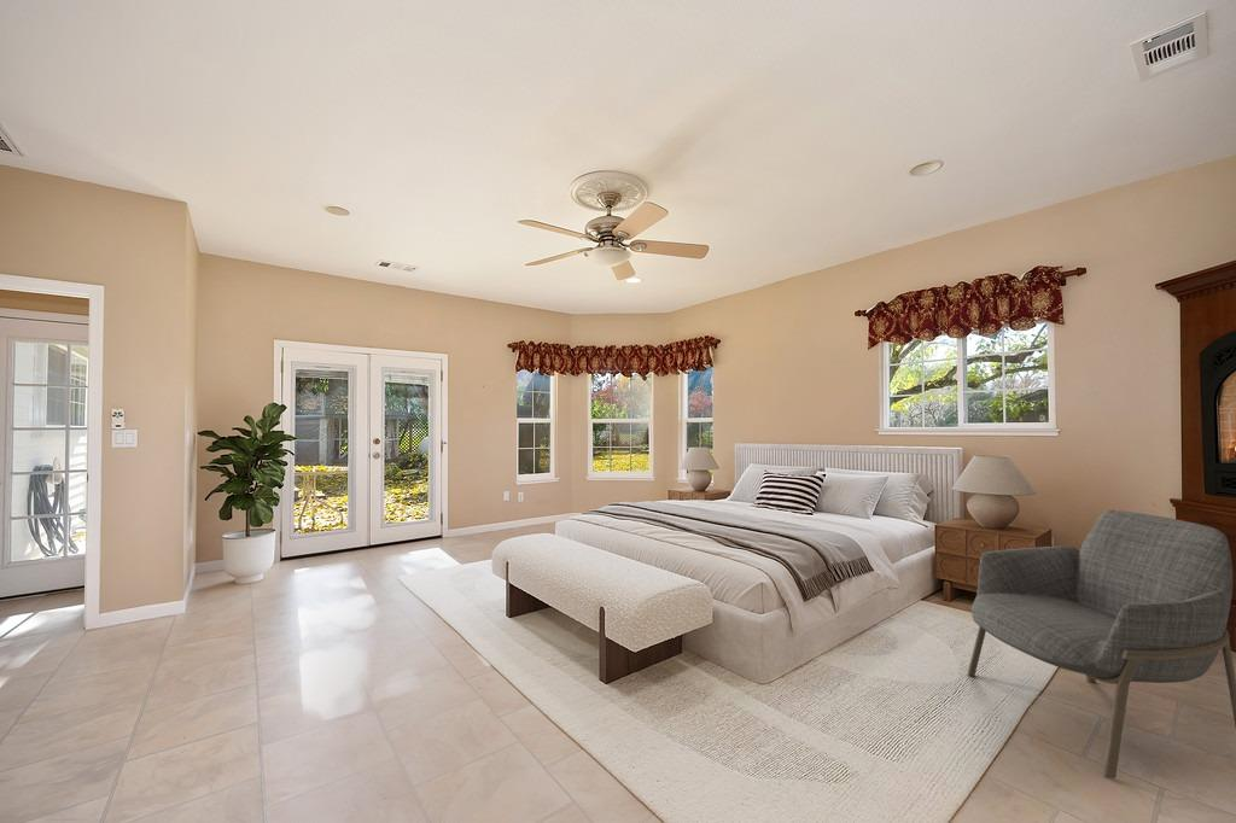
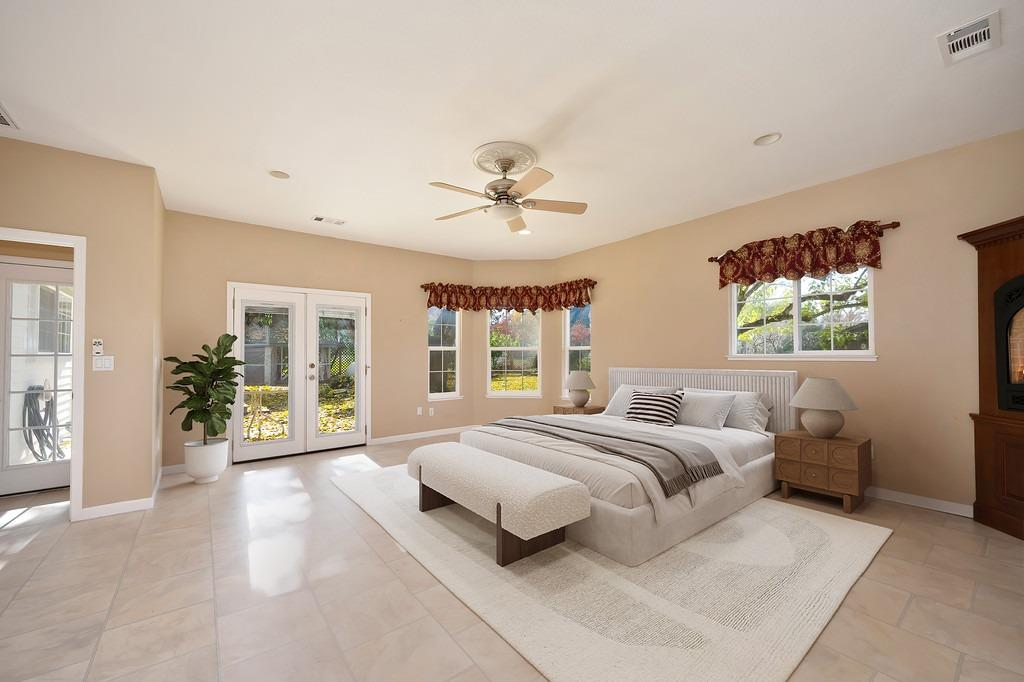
- armchair [966,509,1236,780]
